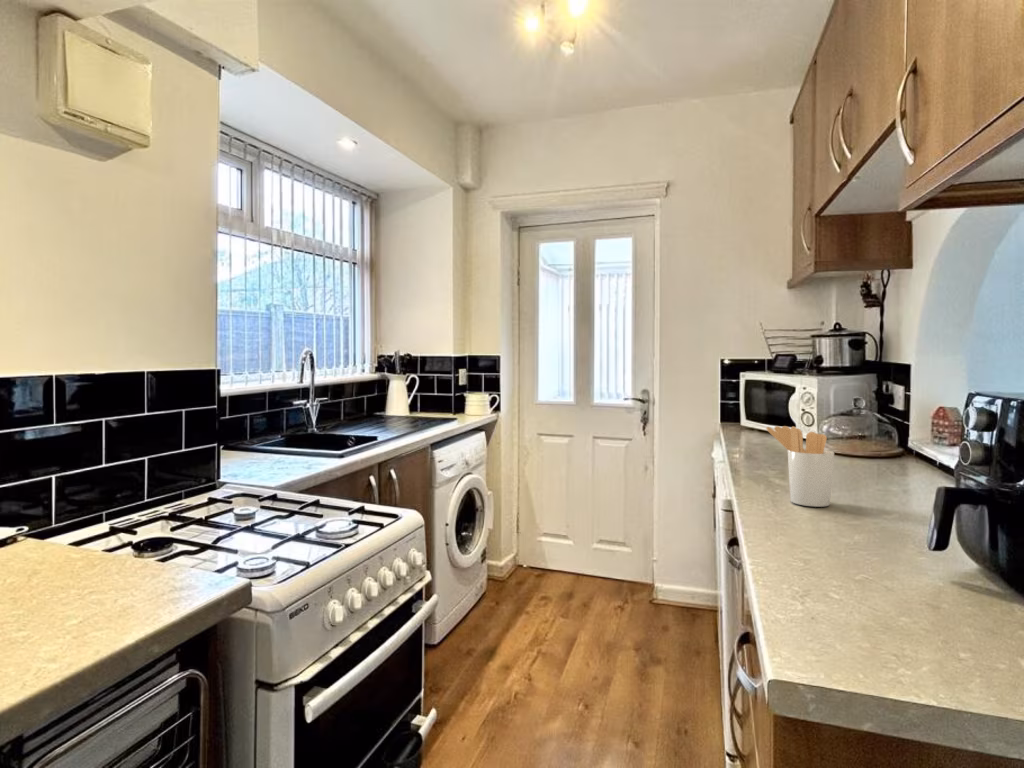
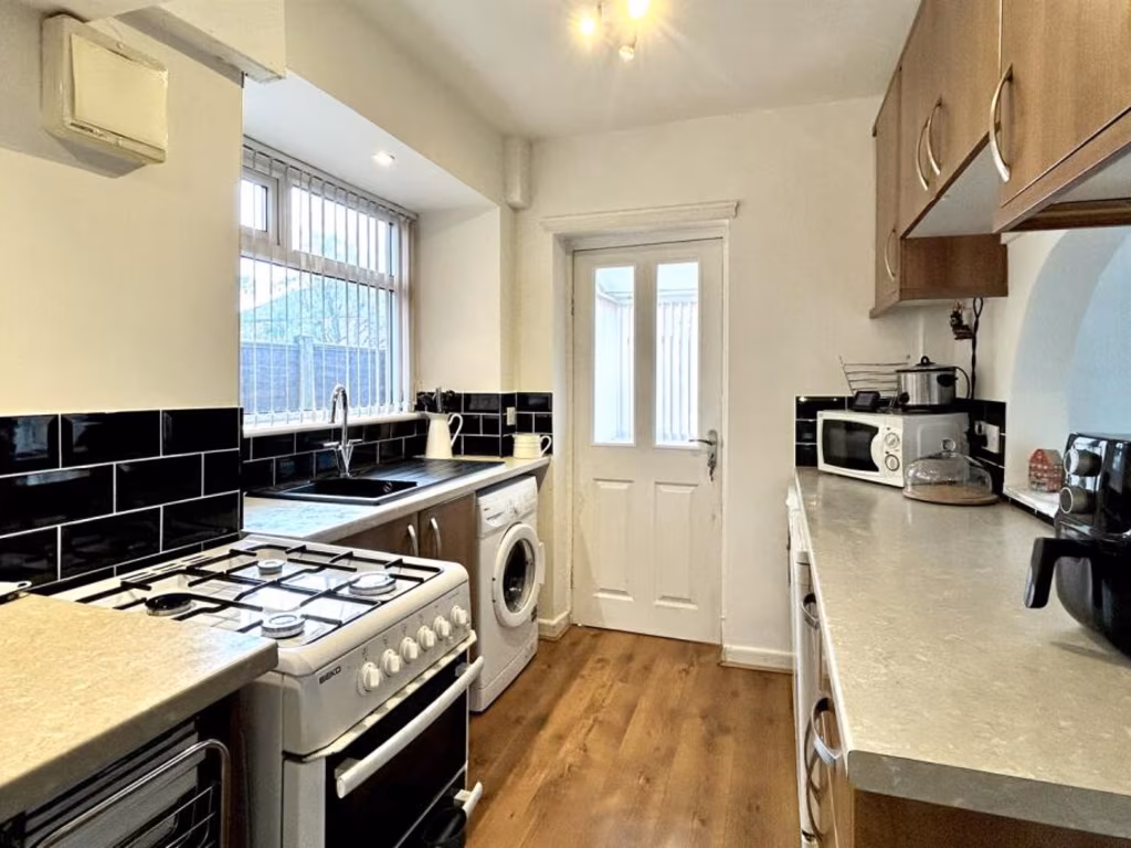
- utensil holder [765,425,835,508]
